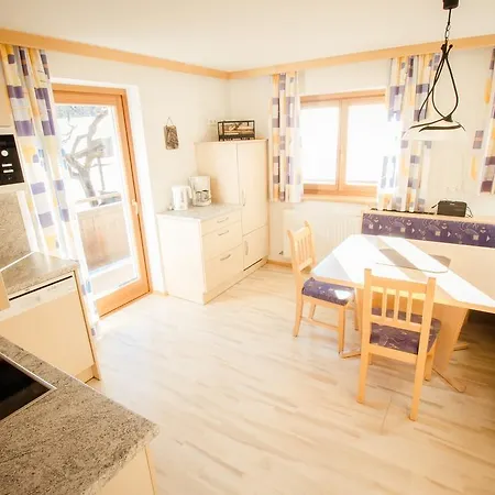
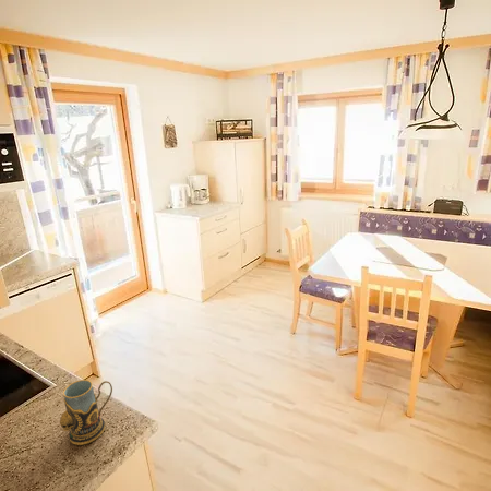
+ mug [59,379,113,446]
